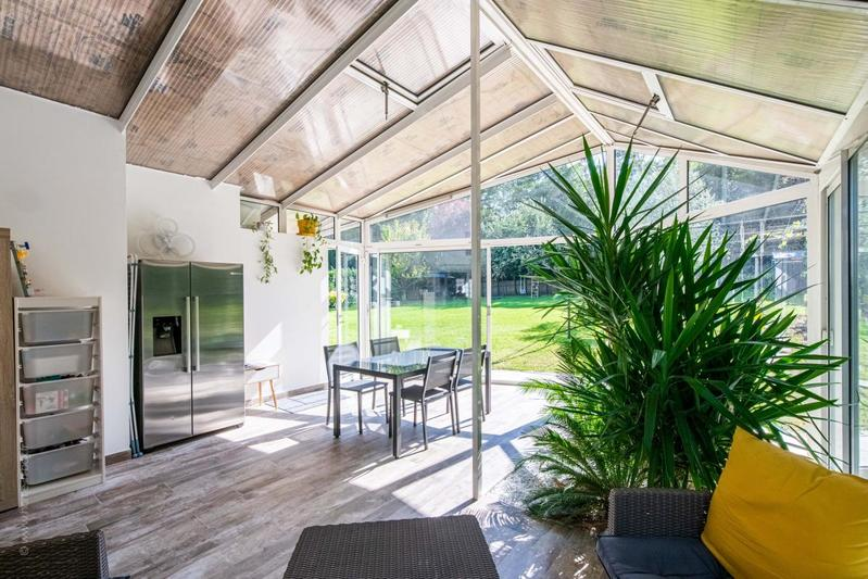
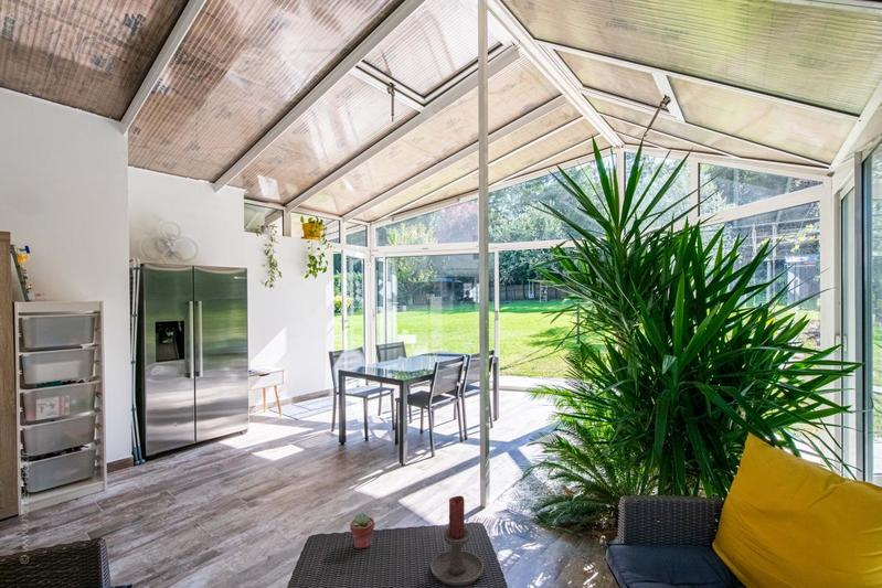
+ candle holder [429,495,485,587]
+ potted succulent [349,512,375,549]
